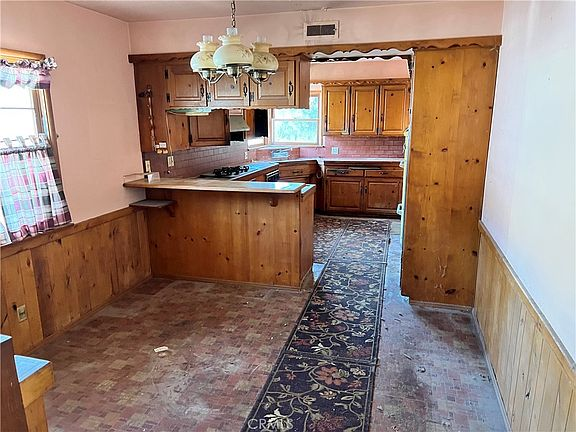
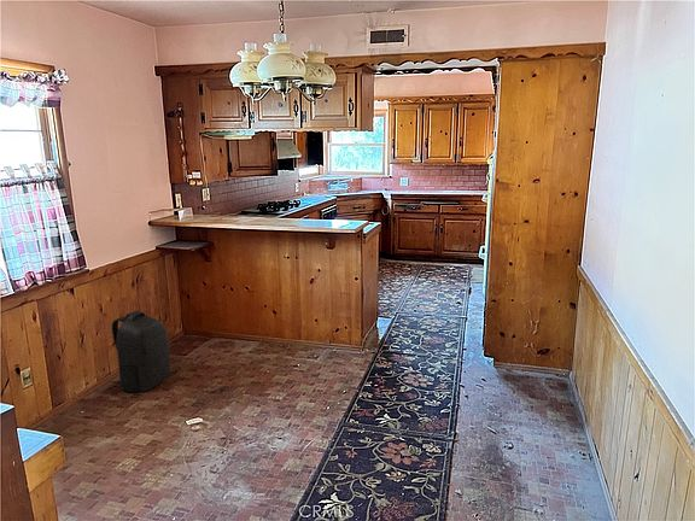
+ backpack [111,310,171,393]
